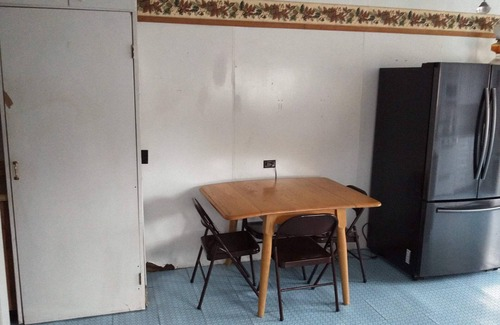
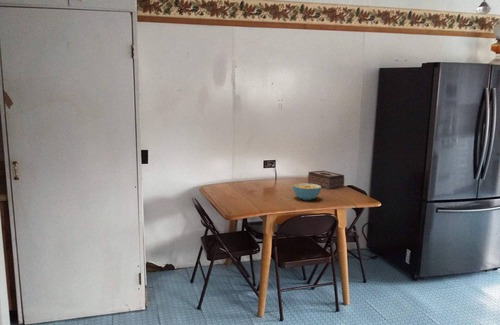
+ cereal bowl [292,182,322,201]
+ tissue box [307,170,345,190]
